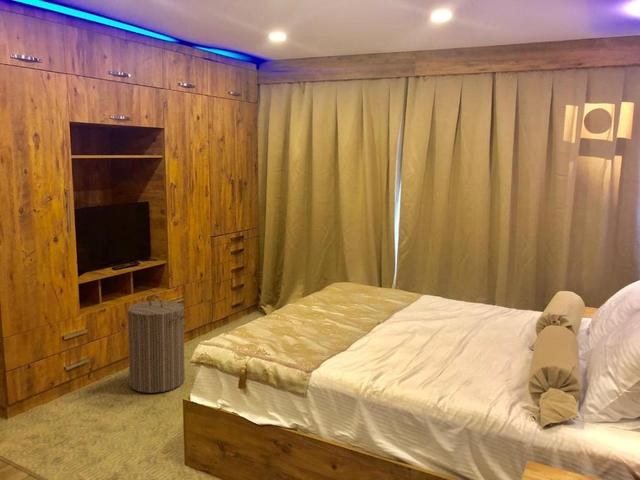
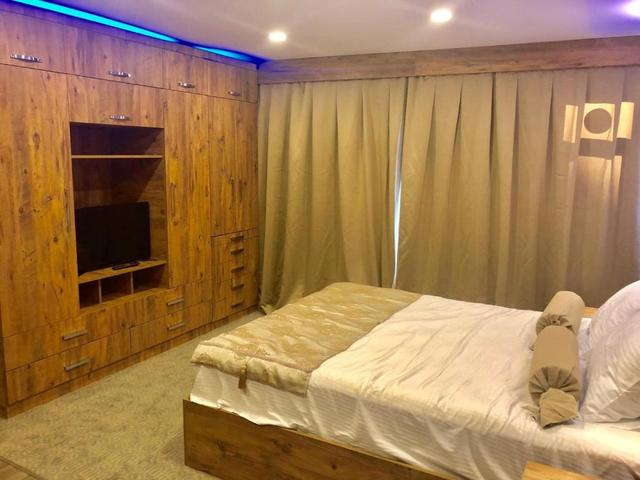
- laundry hamper [126,294,186,394]
